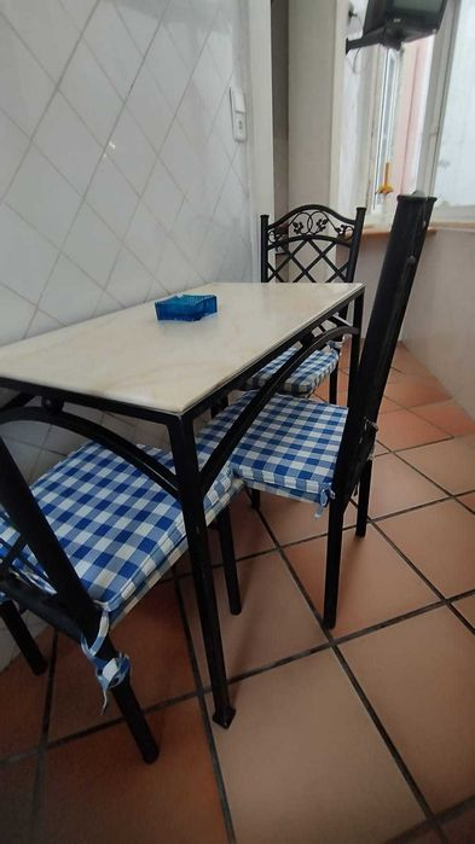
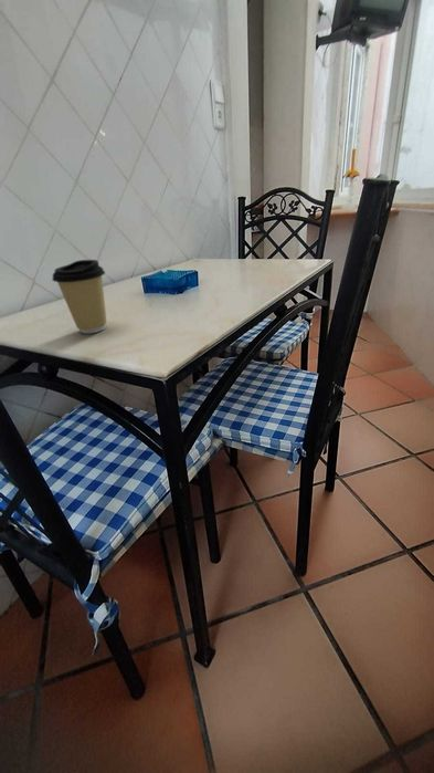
+ coffee cup [51,259,108,335]
